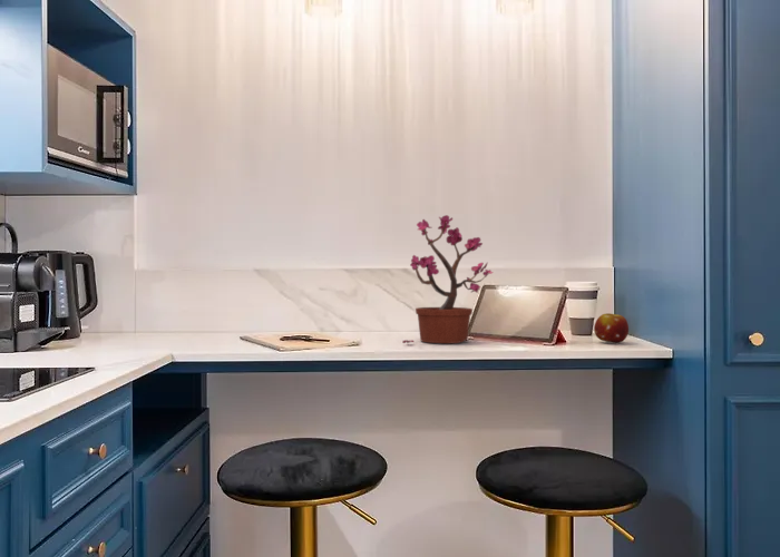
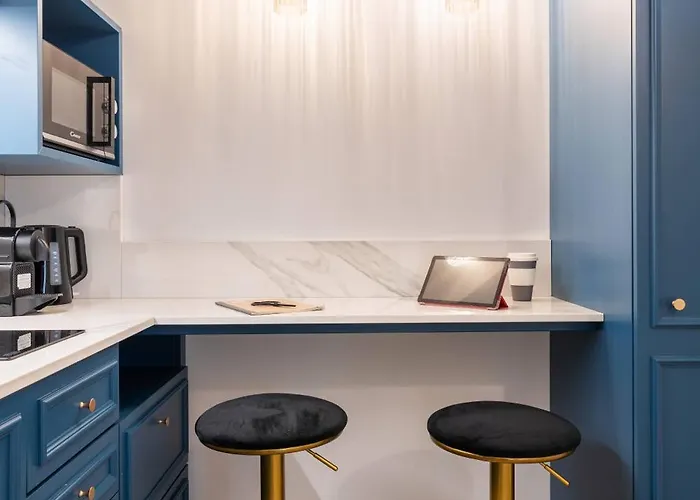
- potted plant [401,214,495,344]
- fruit [593,312,630,344]
